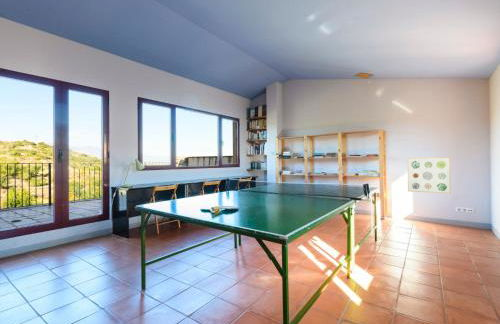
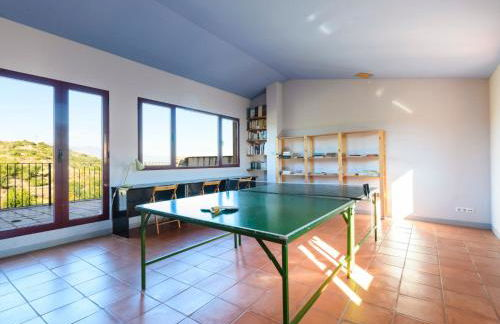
- wall art [407,156,452,194]
